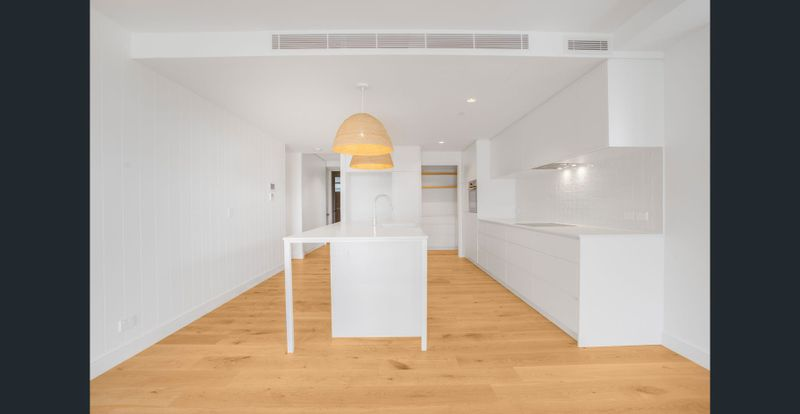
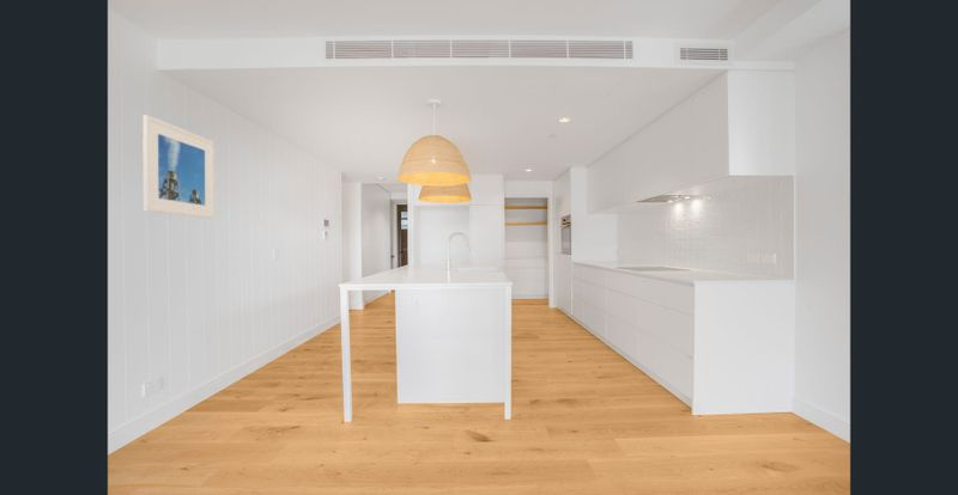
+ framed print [141,114,216,220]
